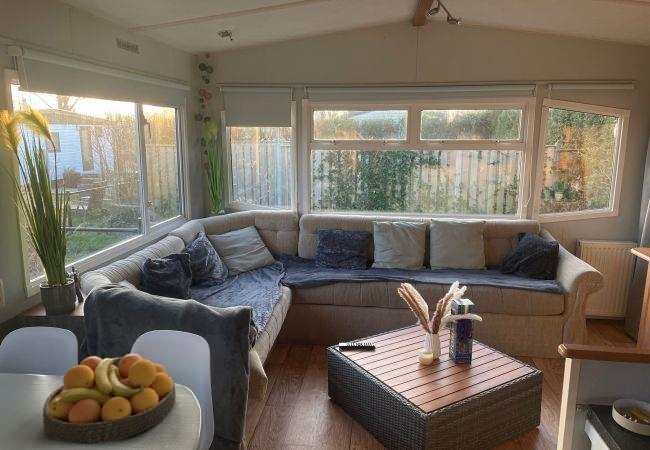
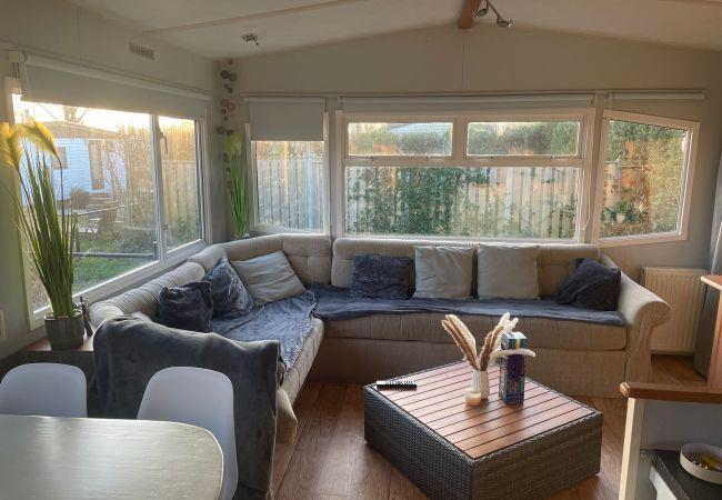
- fruit bowl [42,353,177,445]
